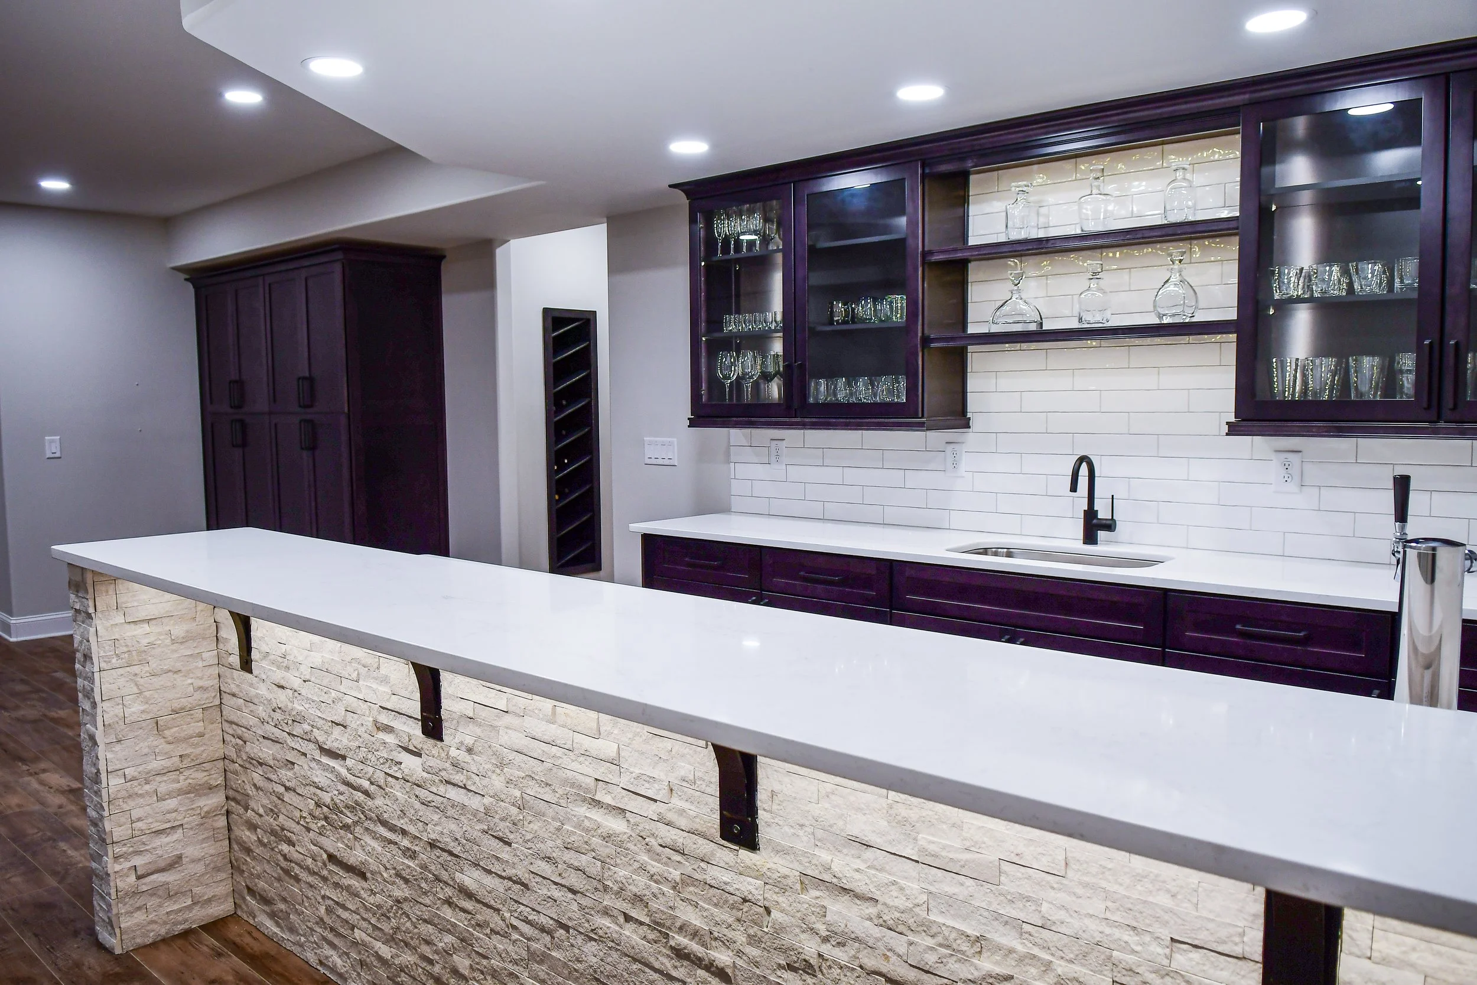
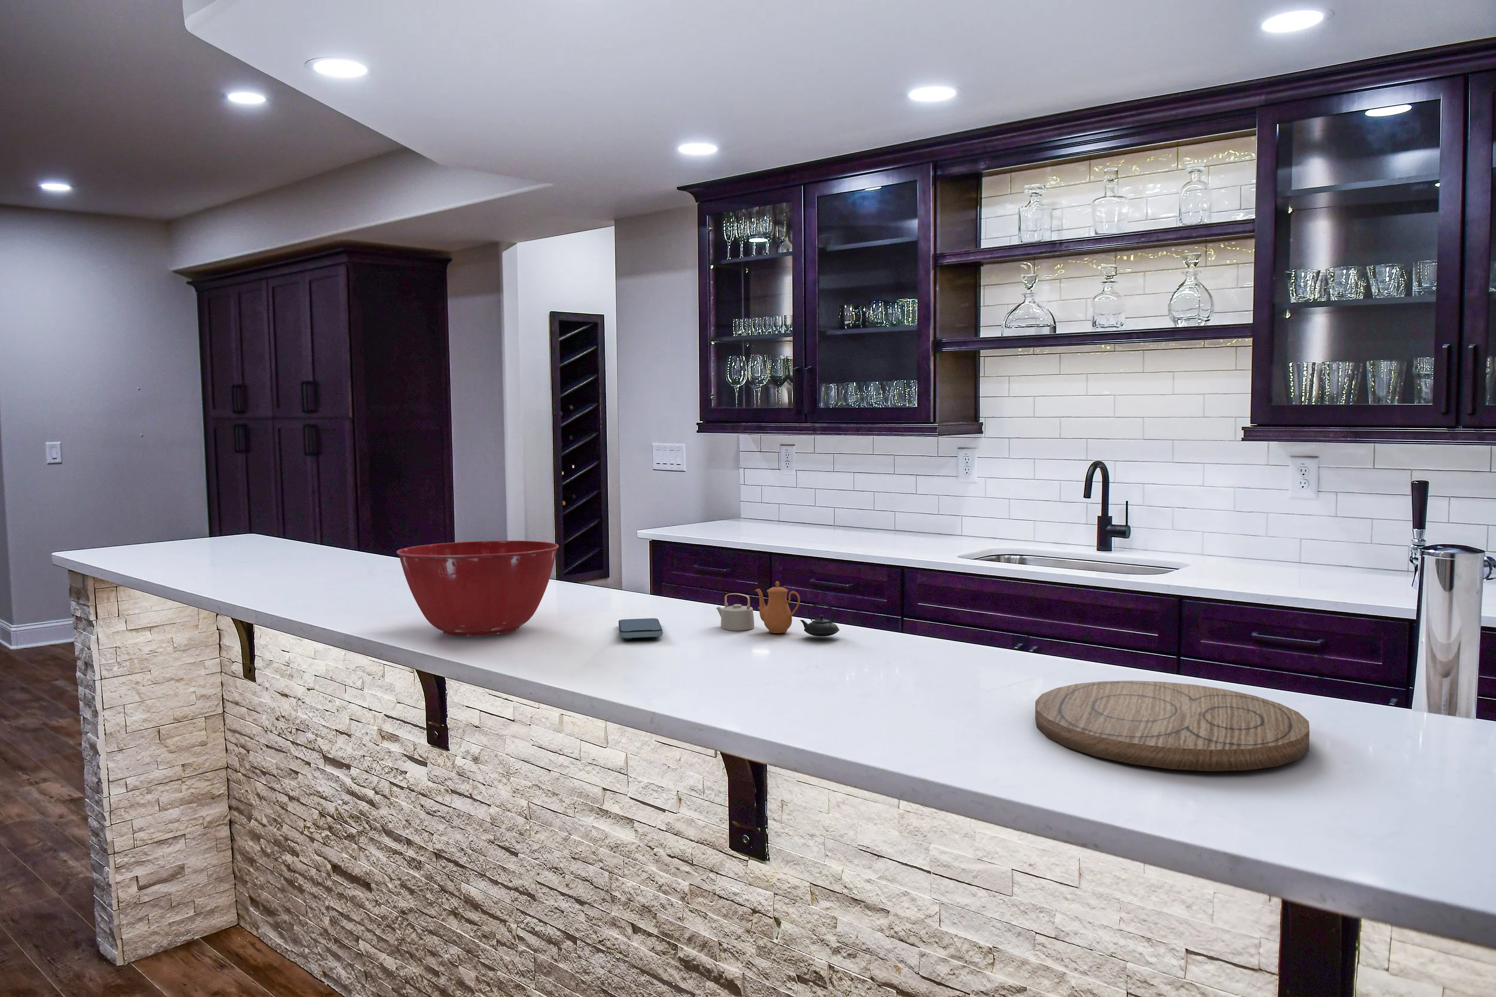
+ teapot [716,581,840,636]
+ cutting board [1035,680,1310,771]
+ smartphone [618,618,663,640]
+ mixing bowl [396,540,560,636]
